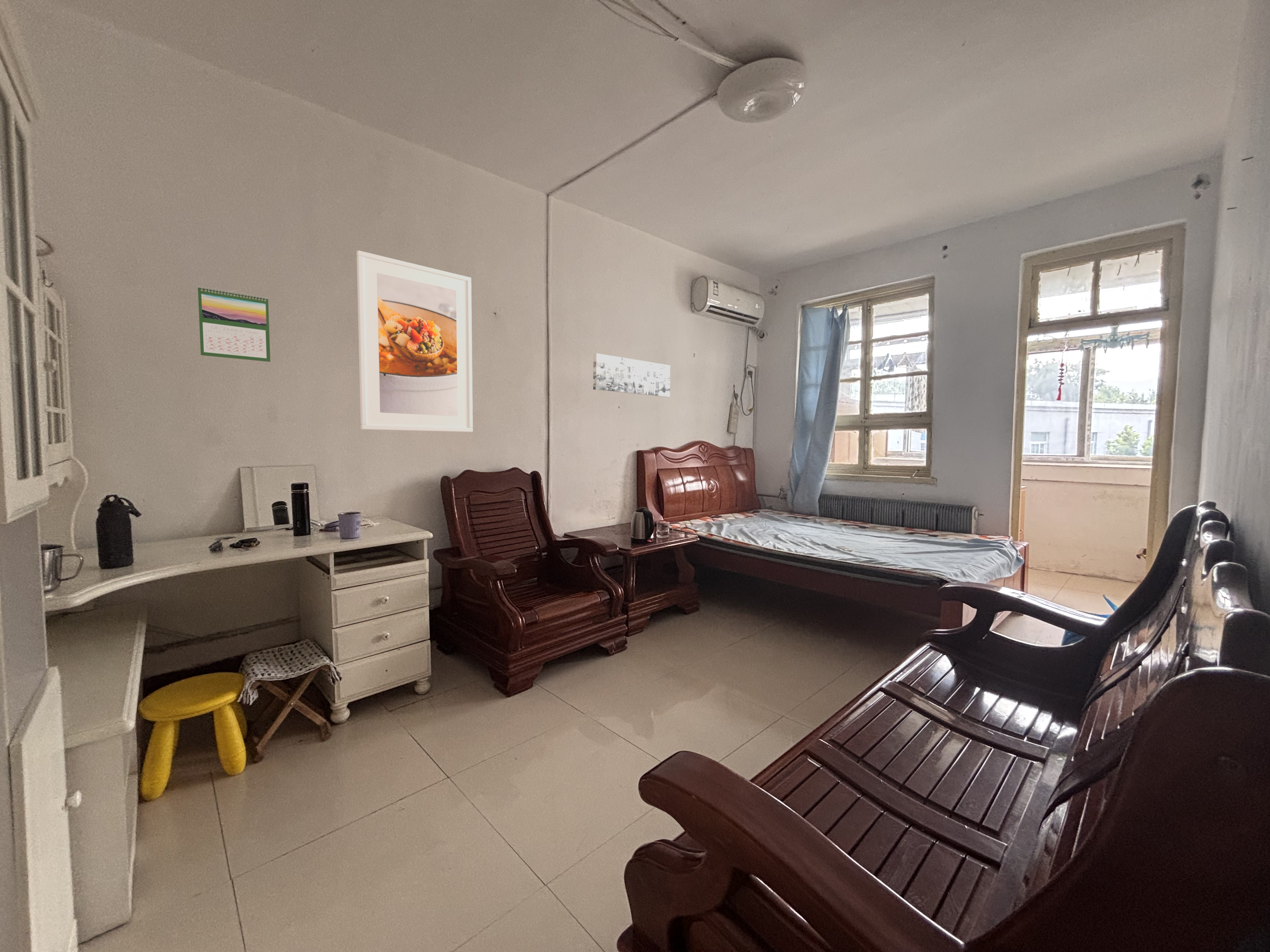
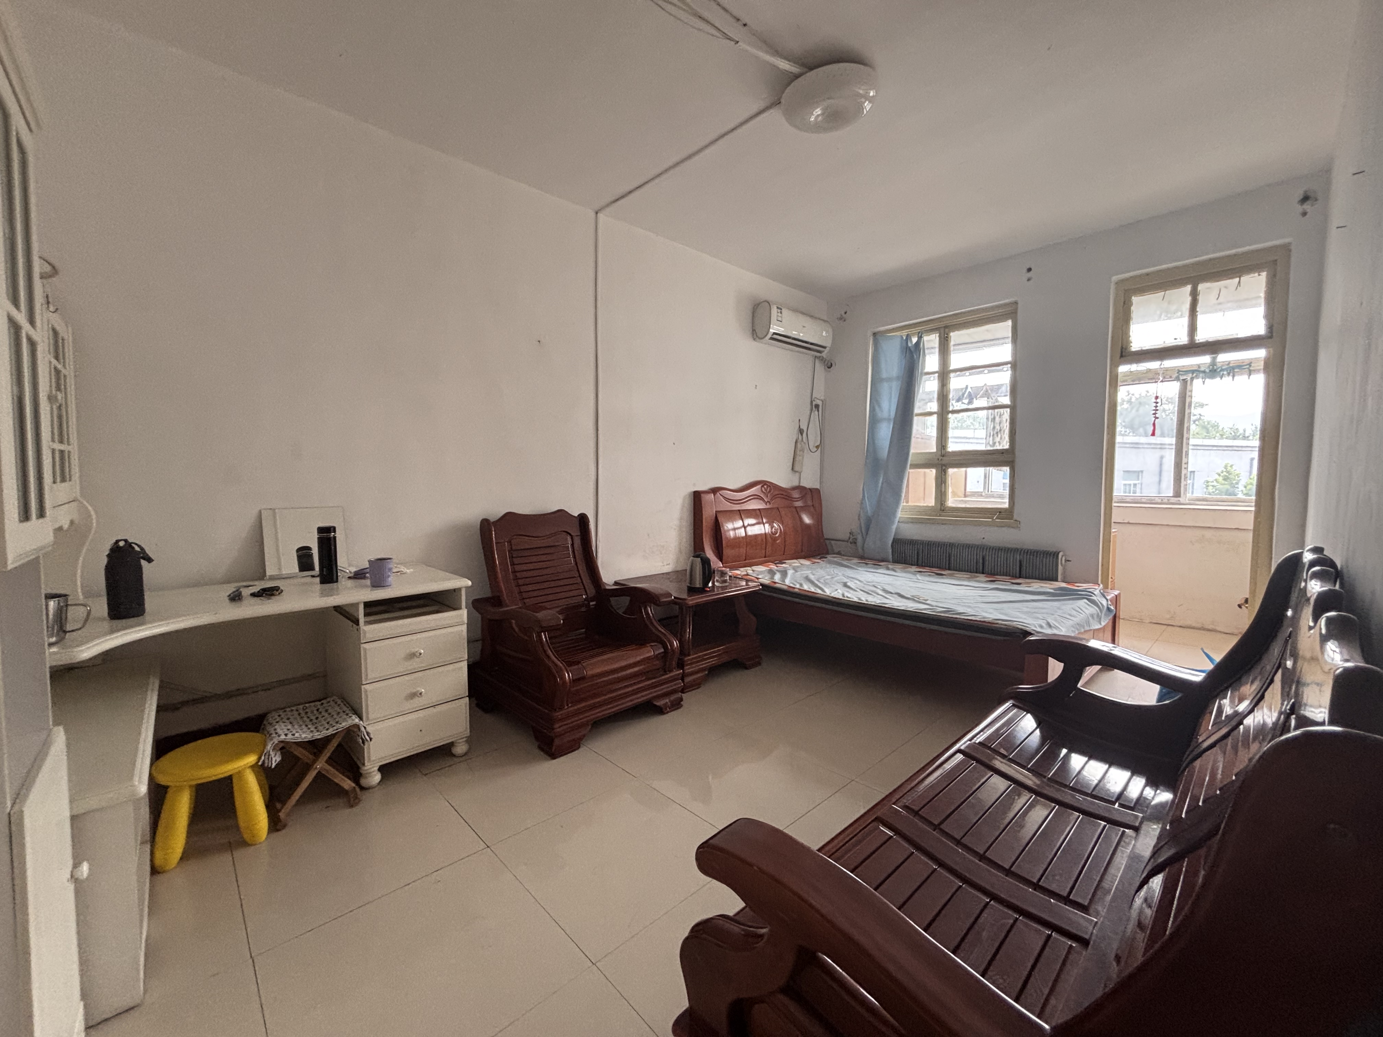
- wall art [593,353,671,397]
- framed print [356,250,473,432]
- calendar [197,286,271,362]
